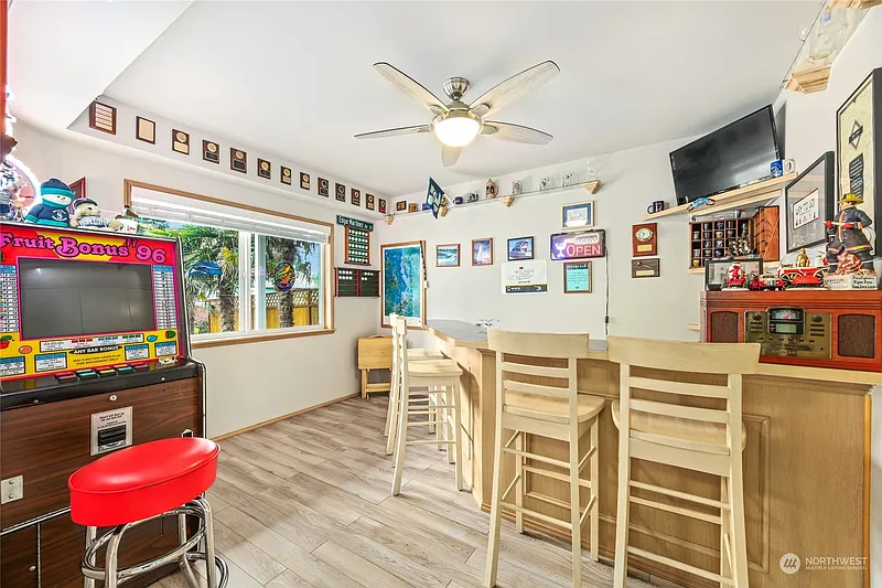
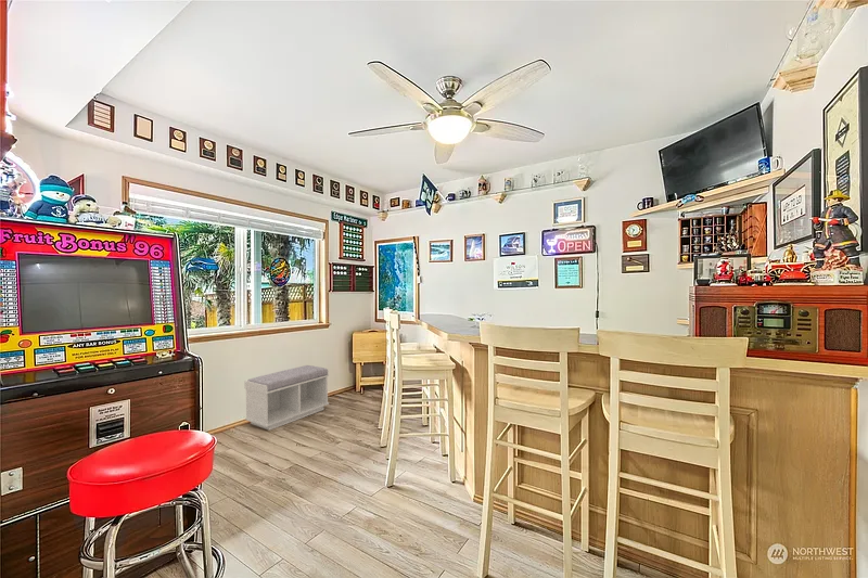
+ bench [243,364,330,432]
